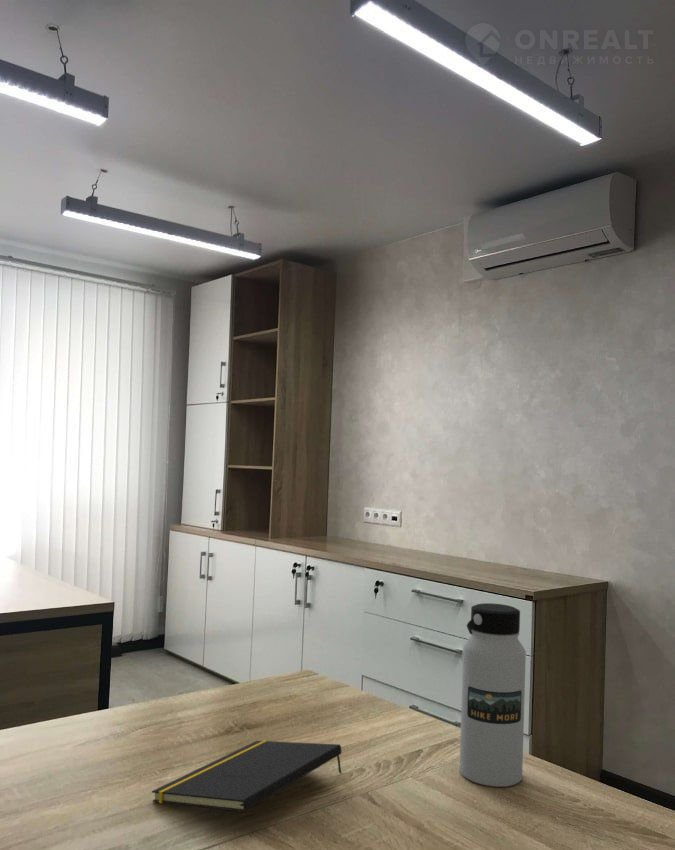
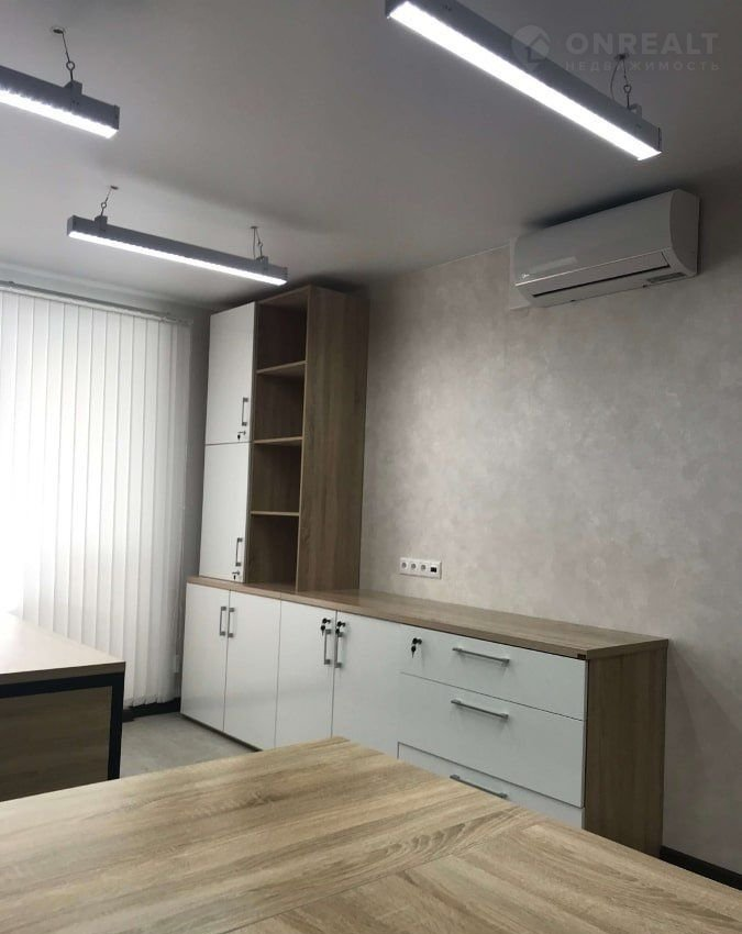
- notepad [151,740,343,813]
- water bottle [459,602,527,788]
